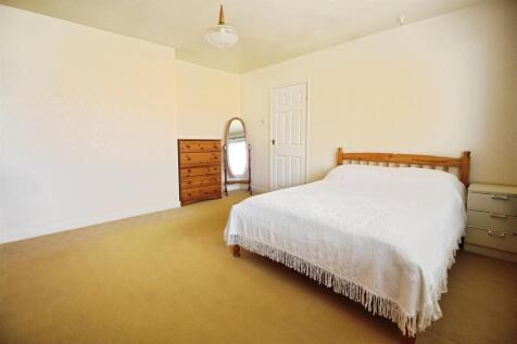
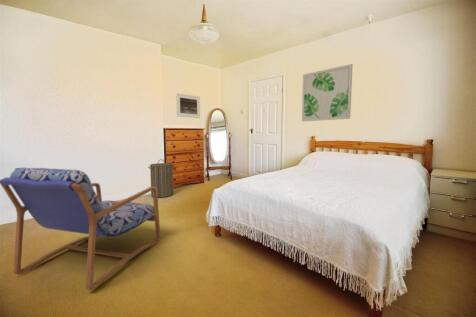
+ wall art [301,63,354,122]
+ armchair [0,167,161,291]
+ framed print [175,92,201,119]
+ laundry hamper [147,158,175,198]
